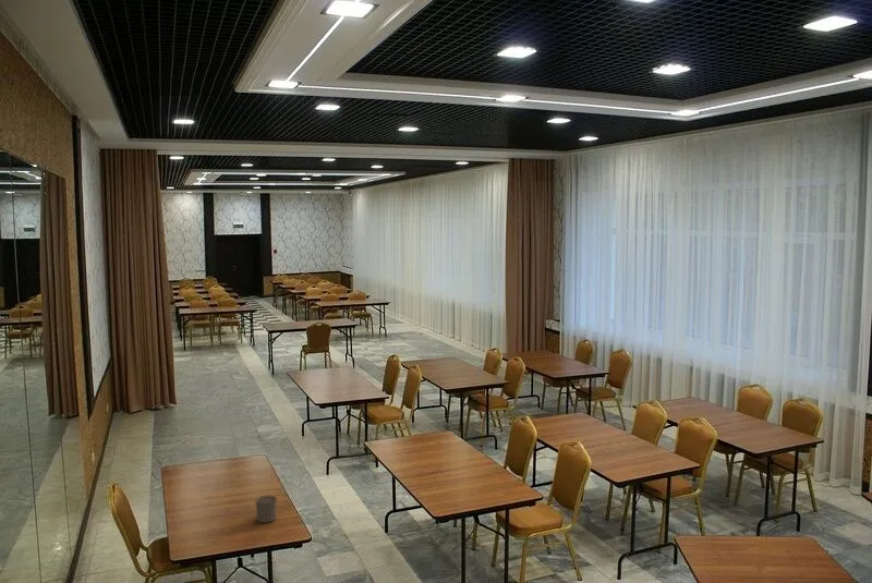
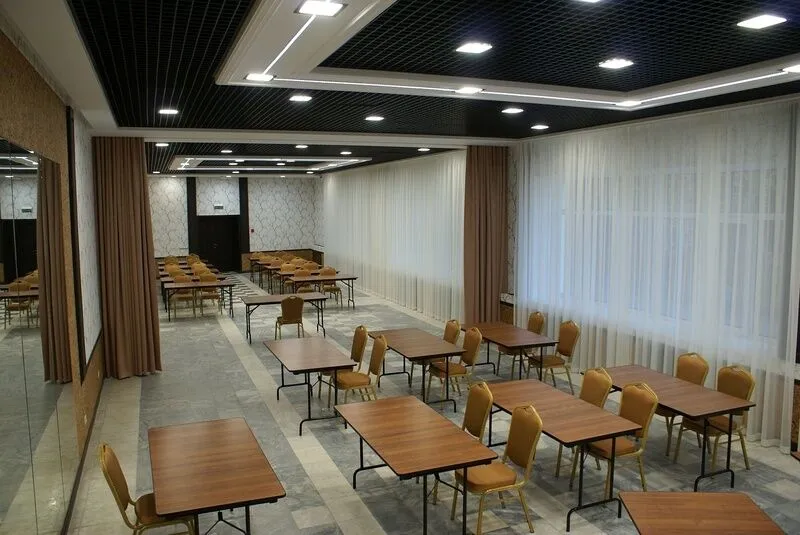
- cup [254,495,278,524]
